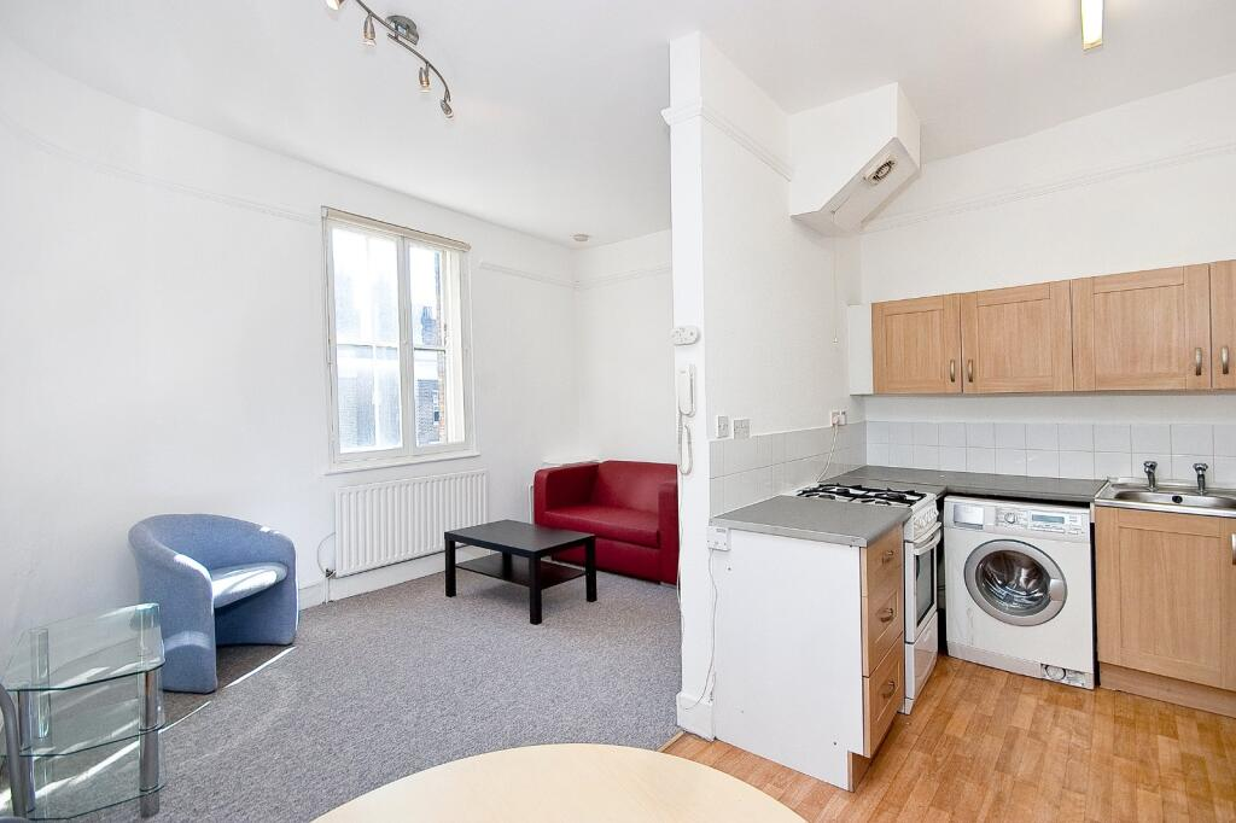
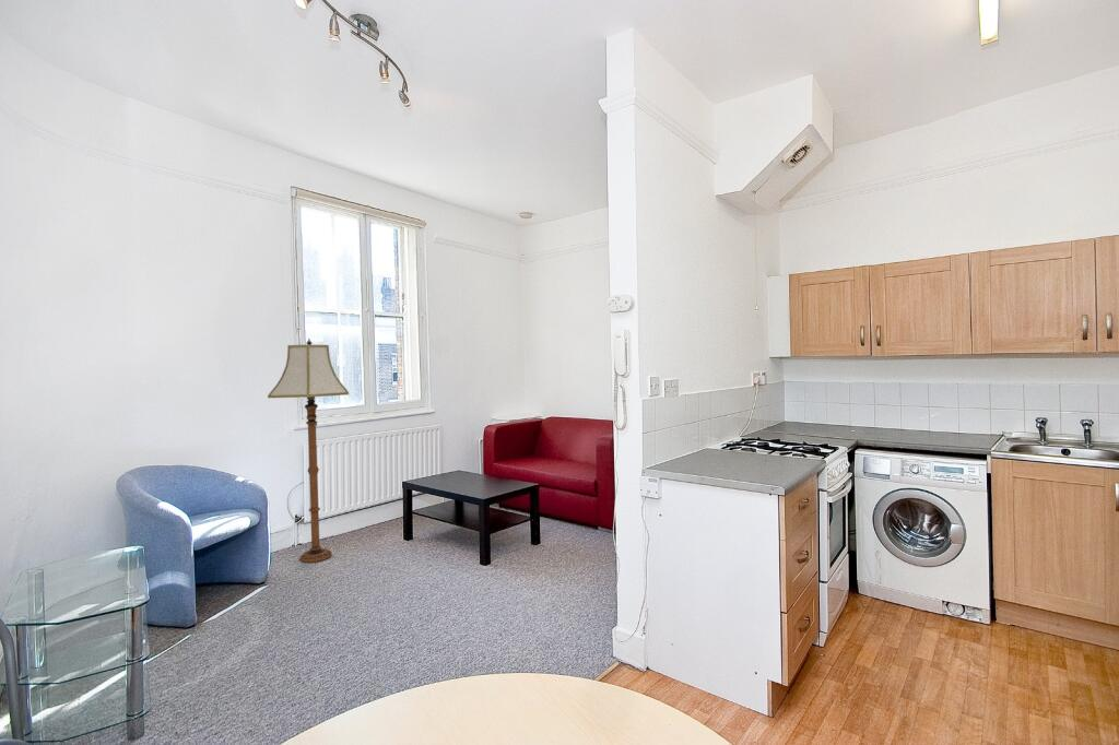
+ floor lamp [267,338,350,564]
